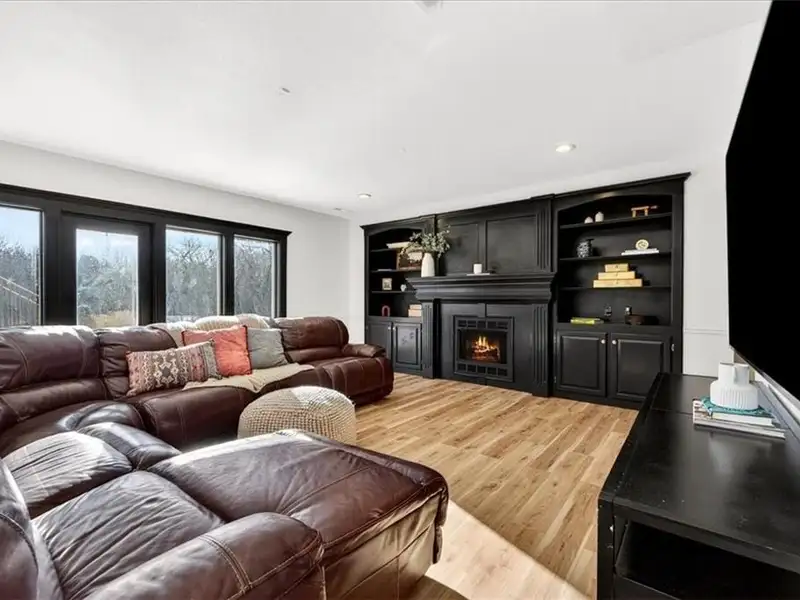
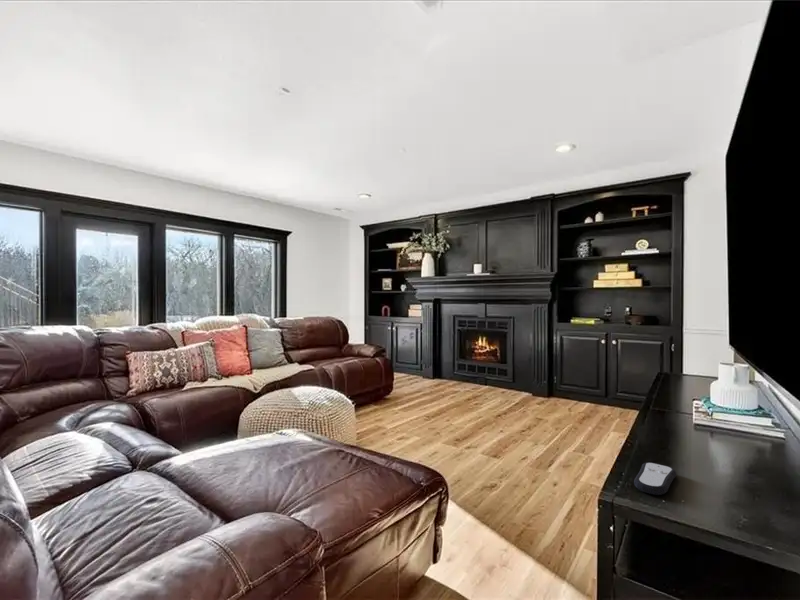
+ remote control [633,461,677,496]
